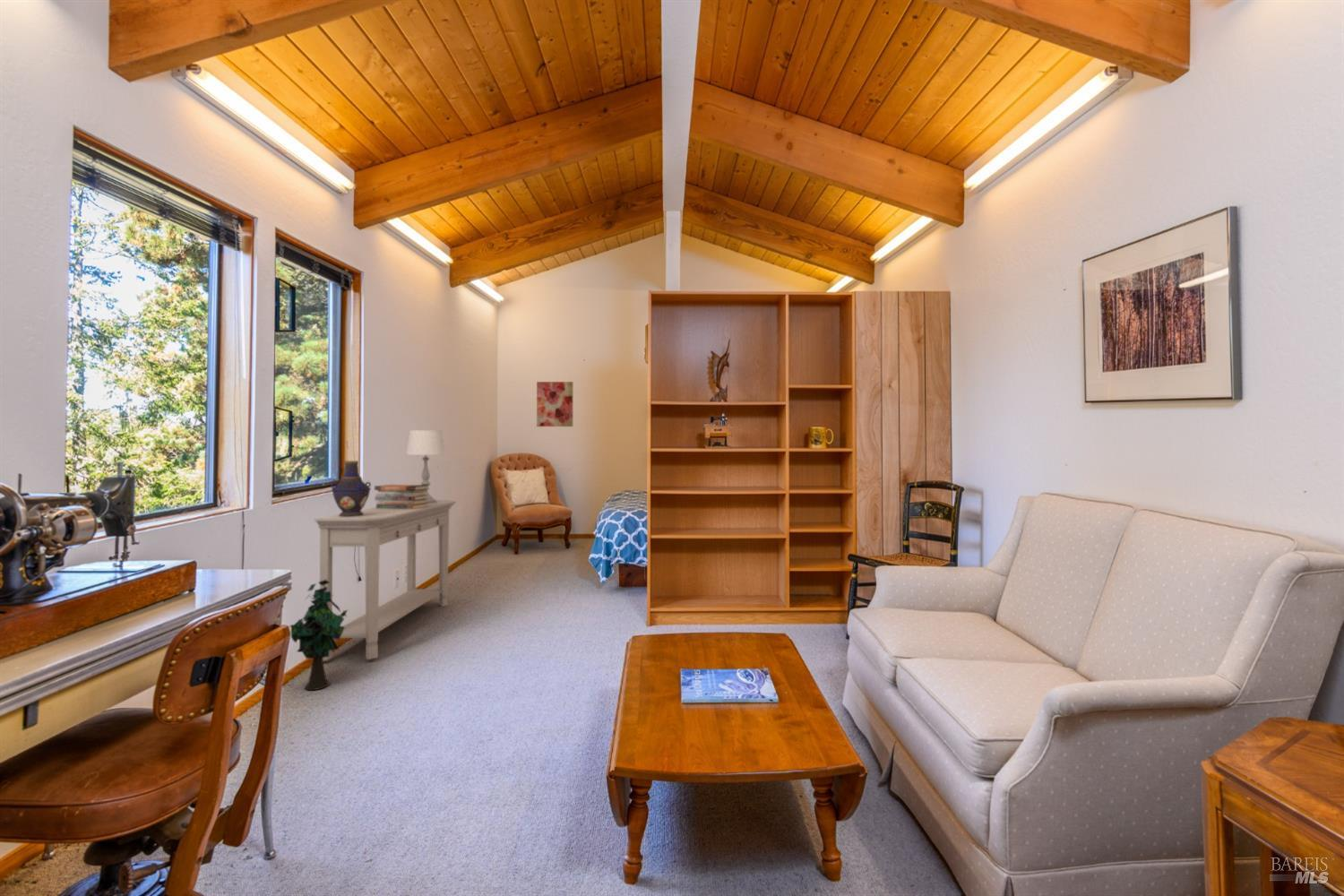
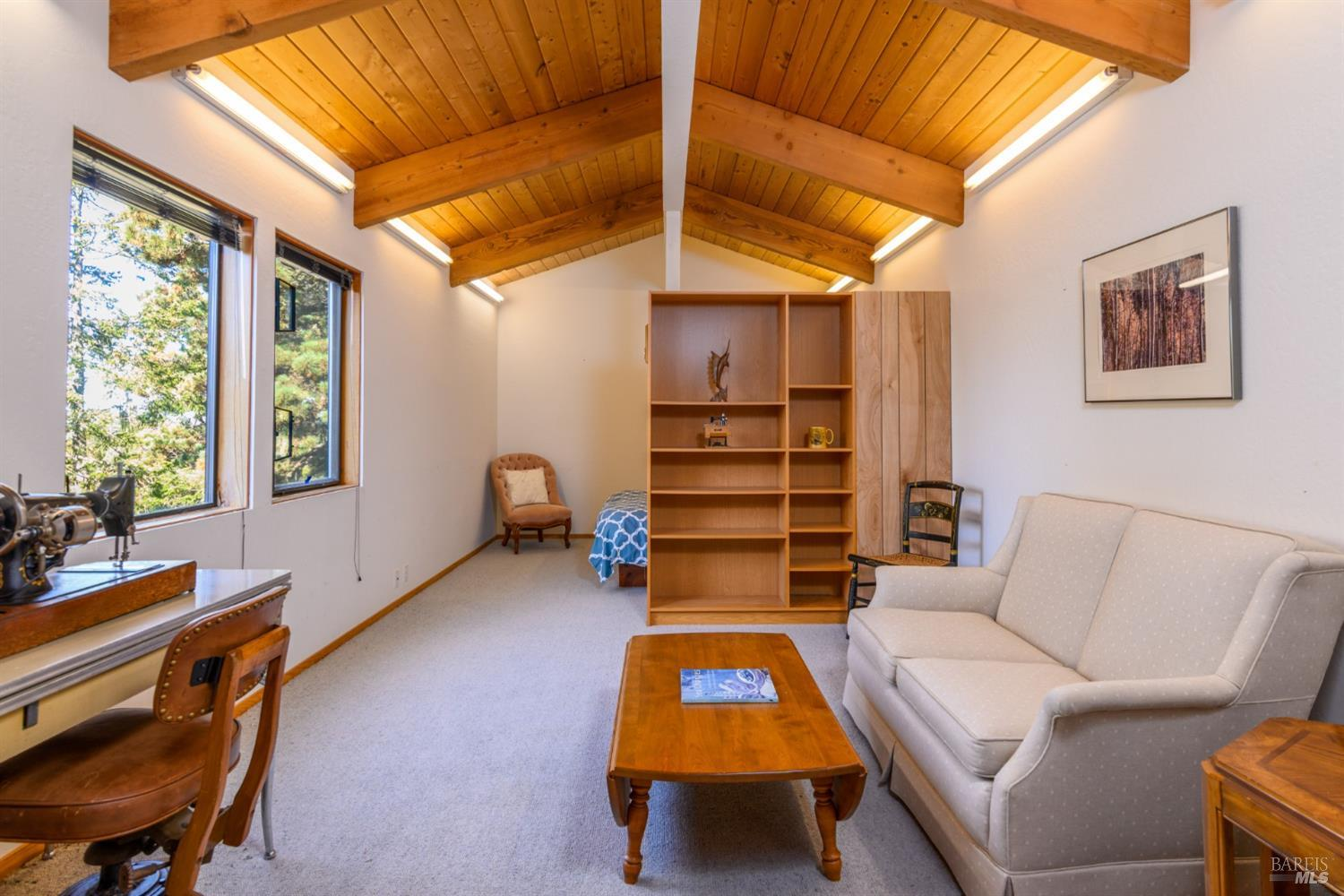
- book stack [374,484,431,509]
- decorative plant [289,580,349,691]
- console table [314,499,457,661]
- wall art [536,381,573,427]
- table lamp [405,429,446,504]
- vase [330,460,372,517]
